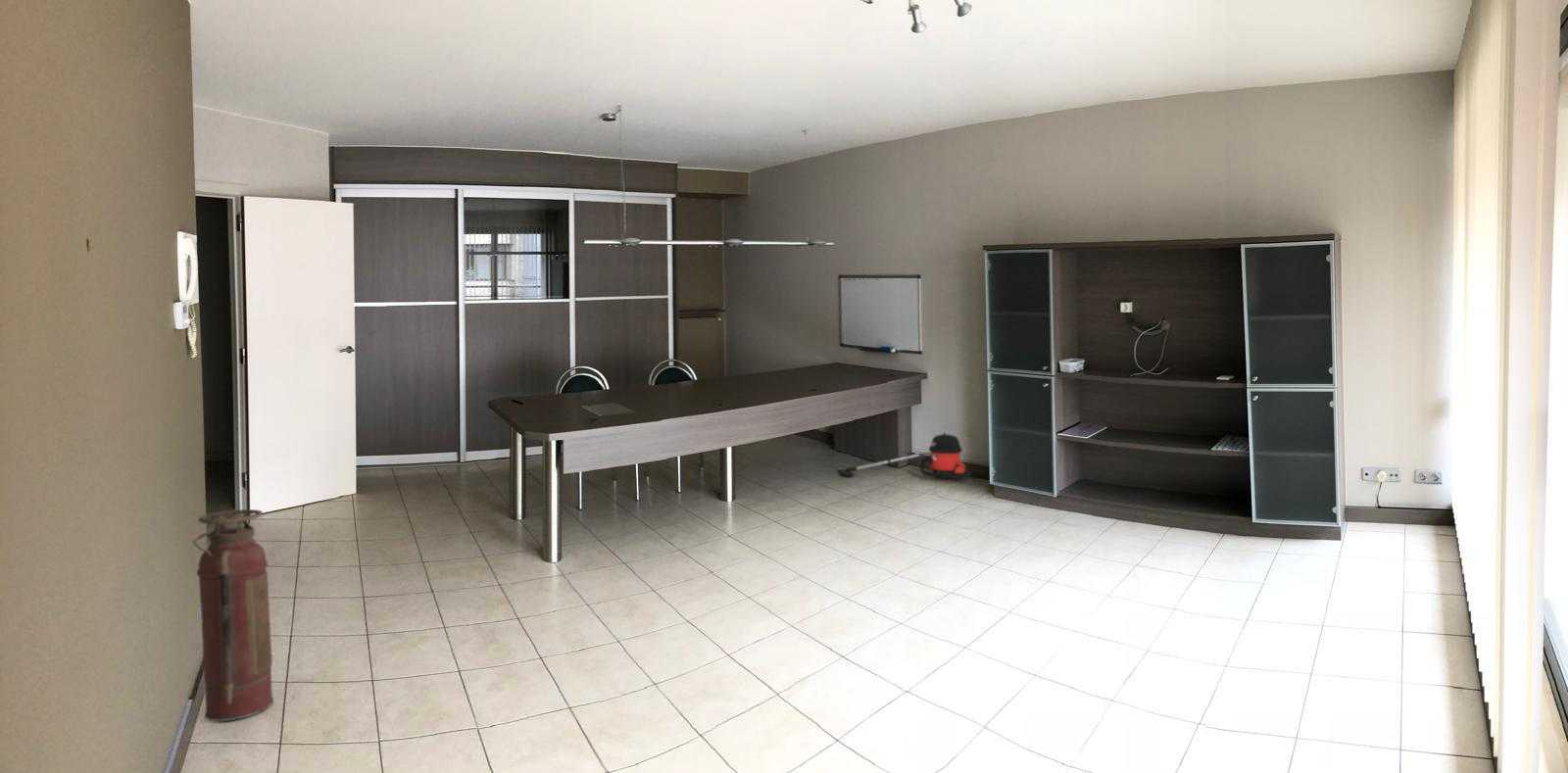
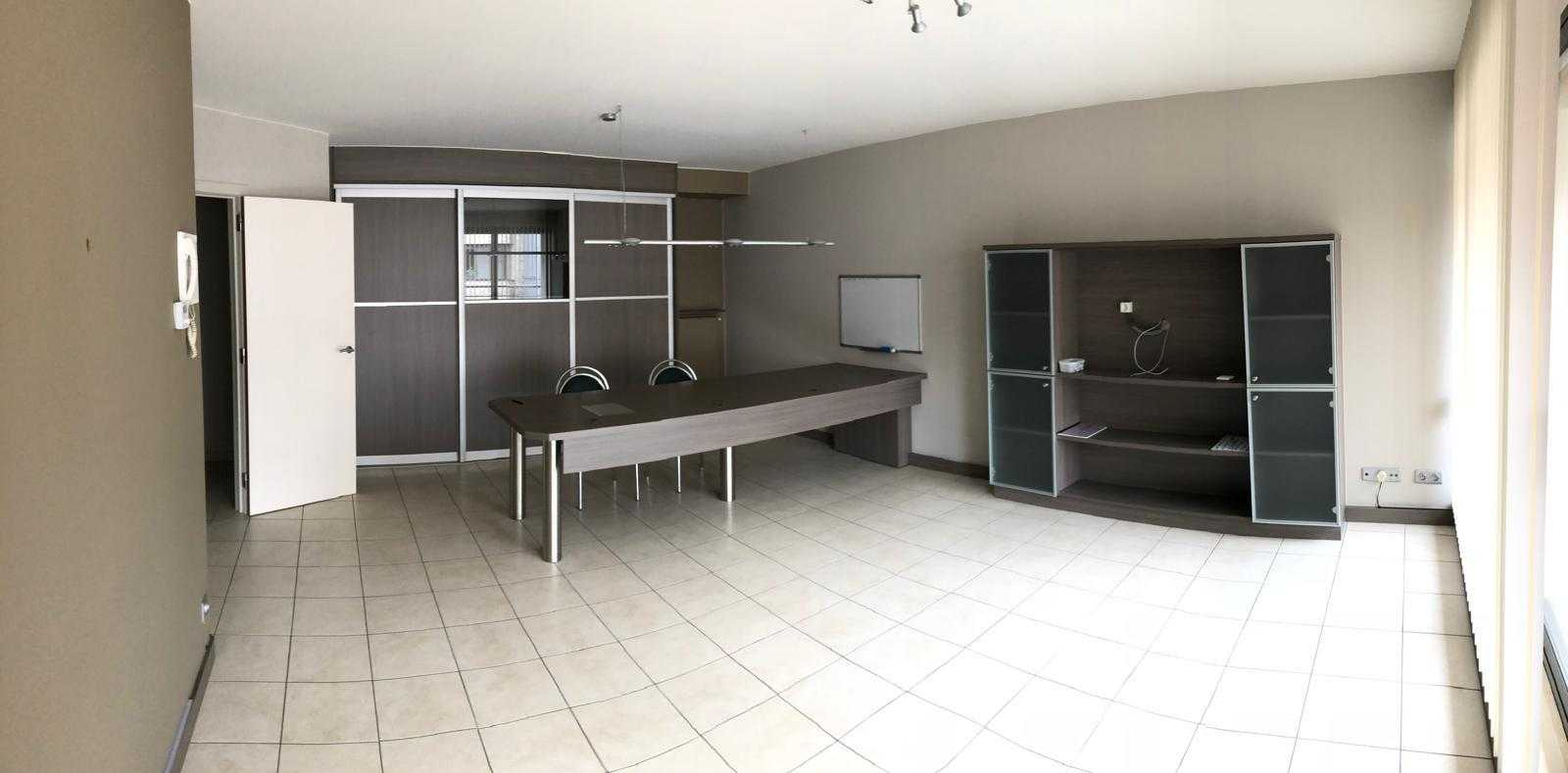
- vacuum cleaner [838,431,972,479]
- fire extinguisher [192,508,274,722]
